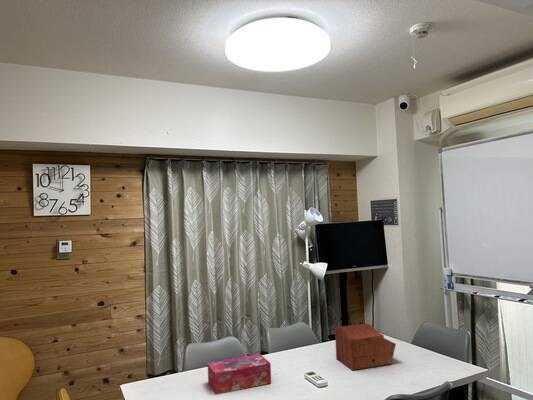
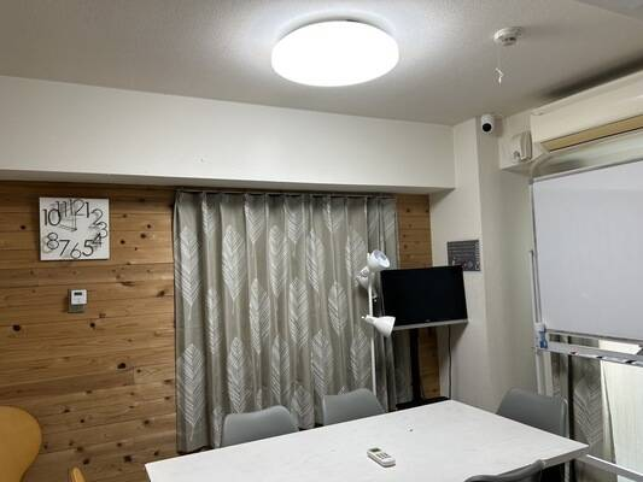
- tissue box [207,353,272,396]
- sewing box [334,322,397,371]
